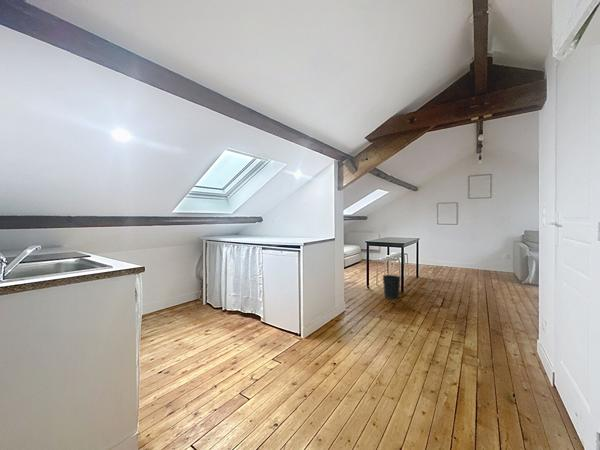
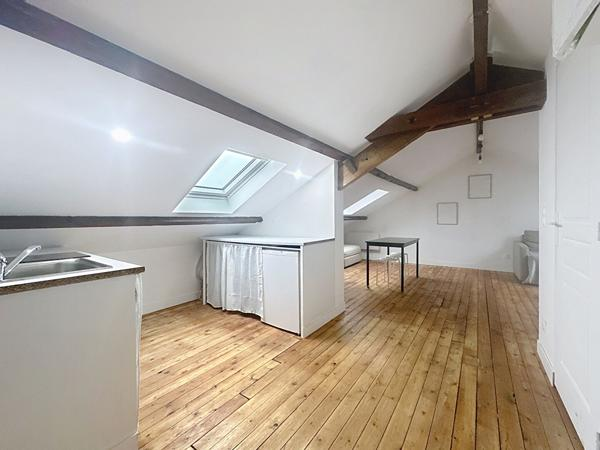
- wastebasket [382,274,402,299]
